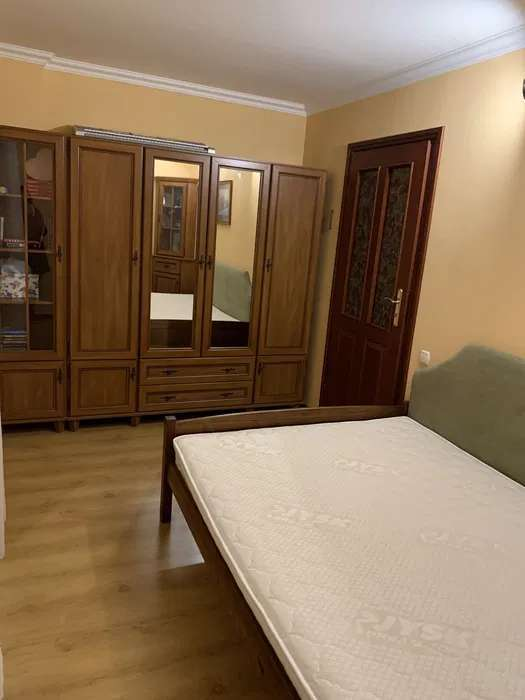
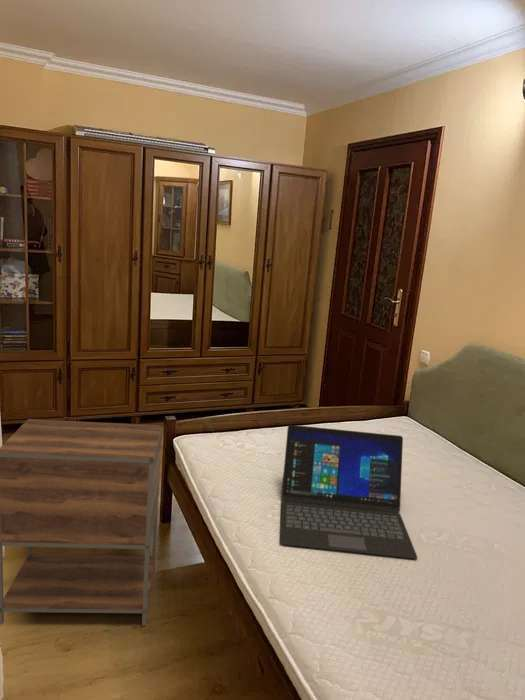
+ laptop [279,424,418,560]
+ nightstand [0,418,163,627]
